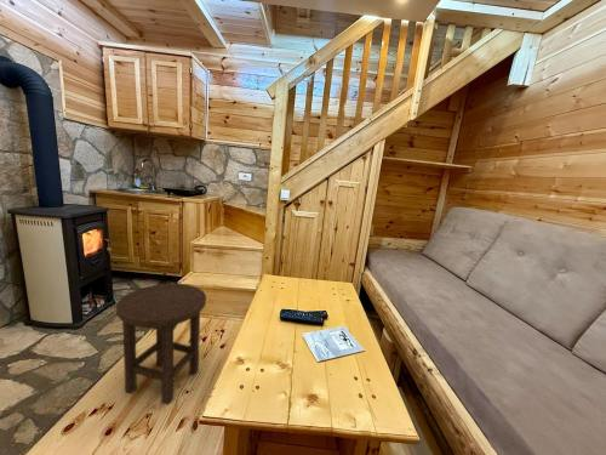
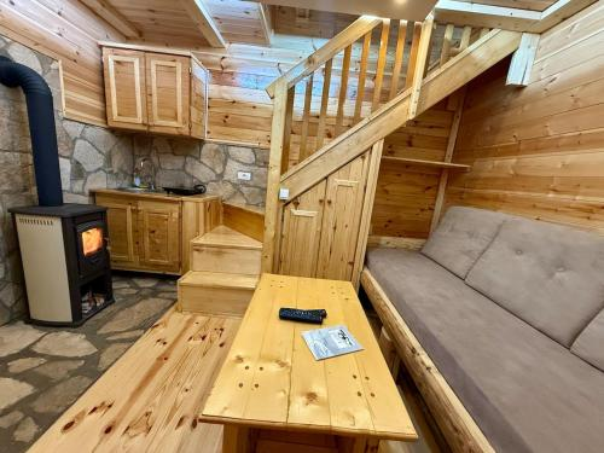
- stool [115,283,207,405]
